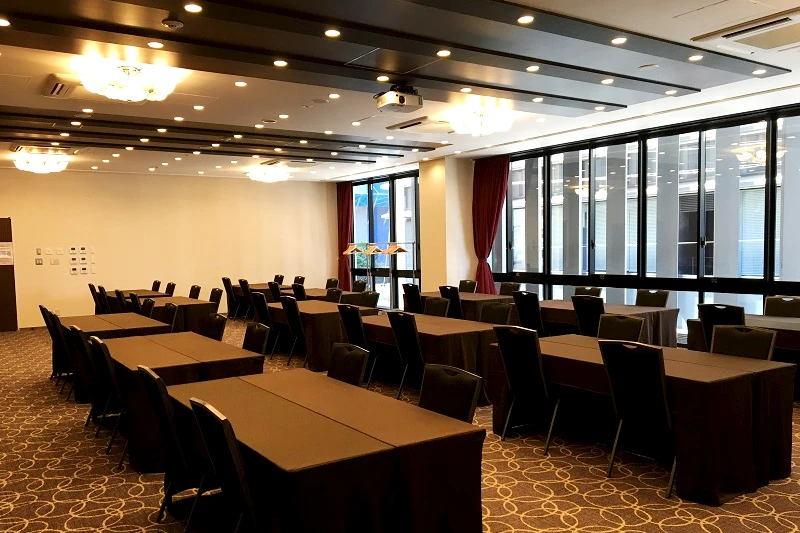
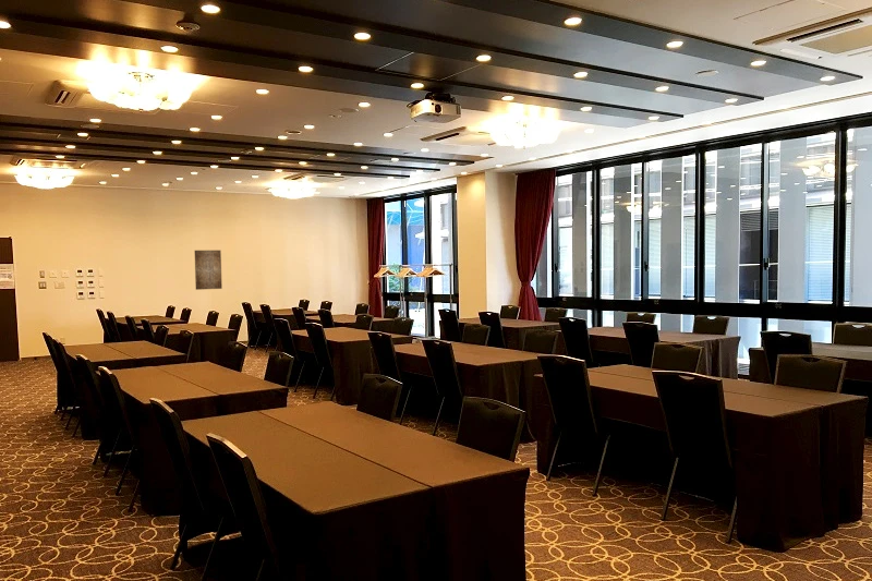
+ wall art [194,250,223,291]
